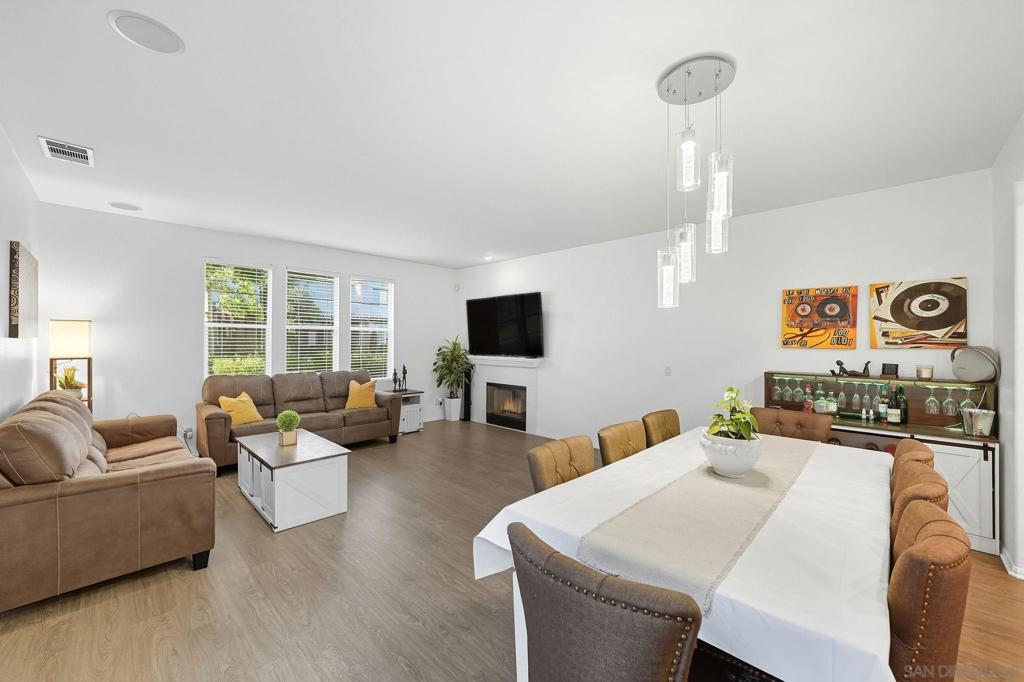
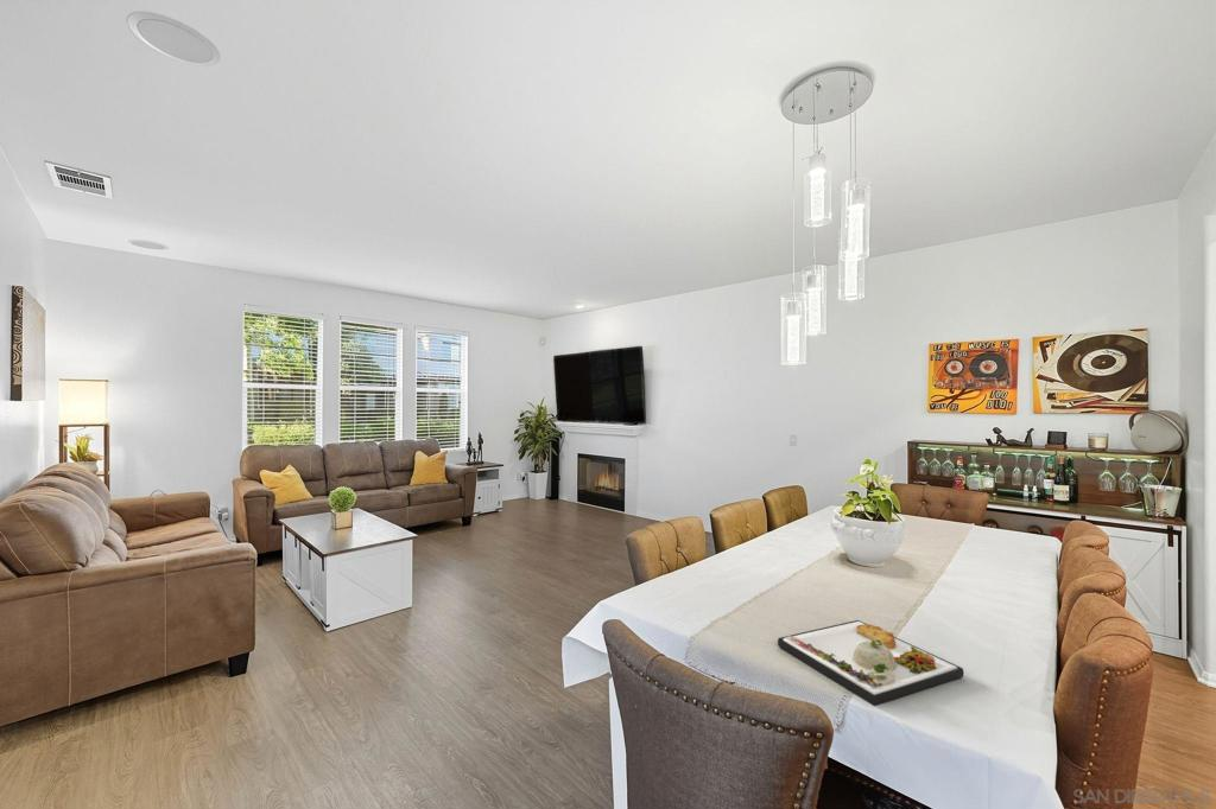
+ dinner plate [777,619,965,707]
